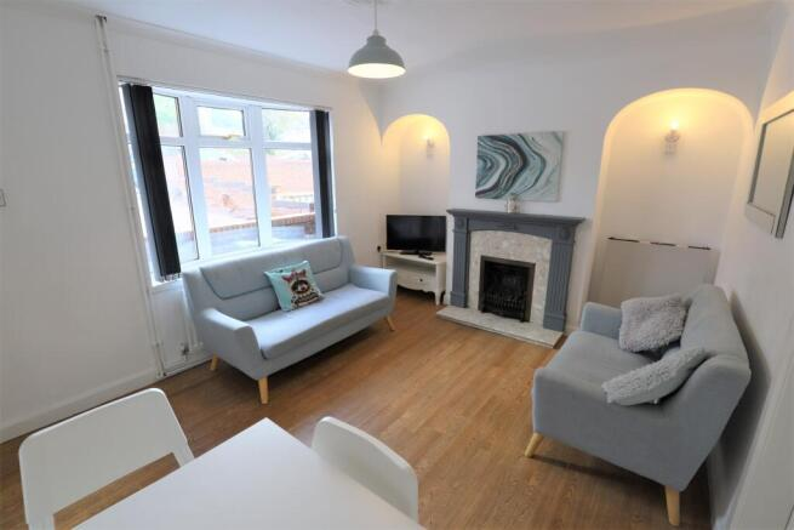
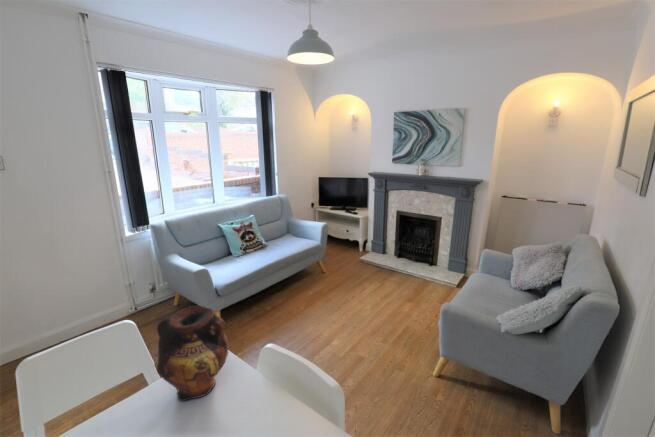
+ vase [156,305,230,402]
